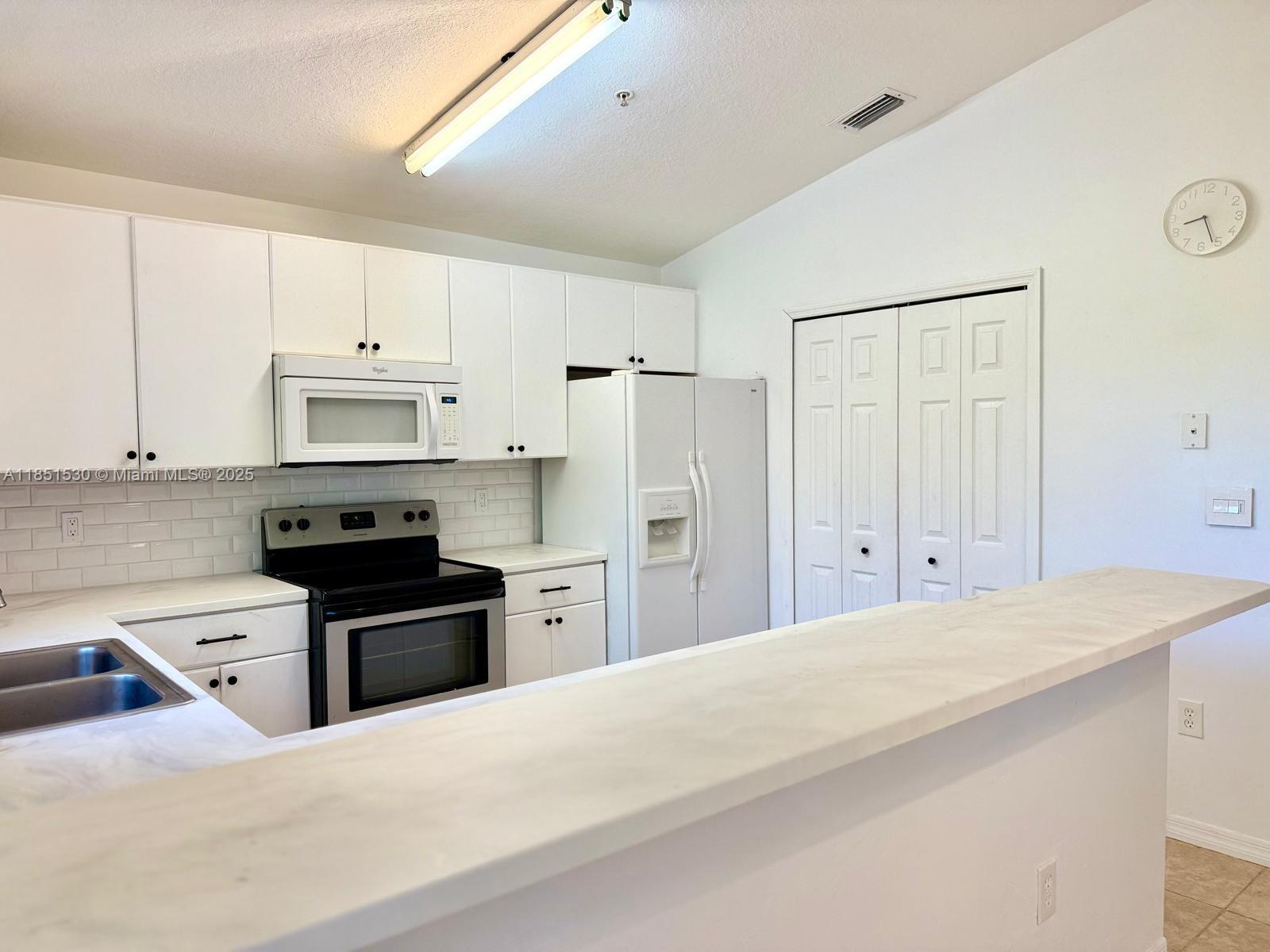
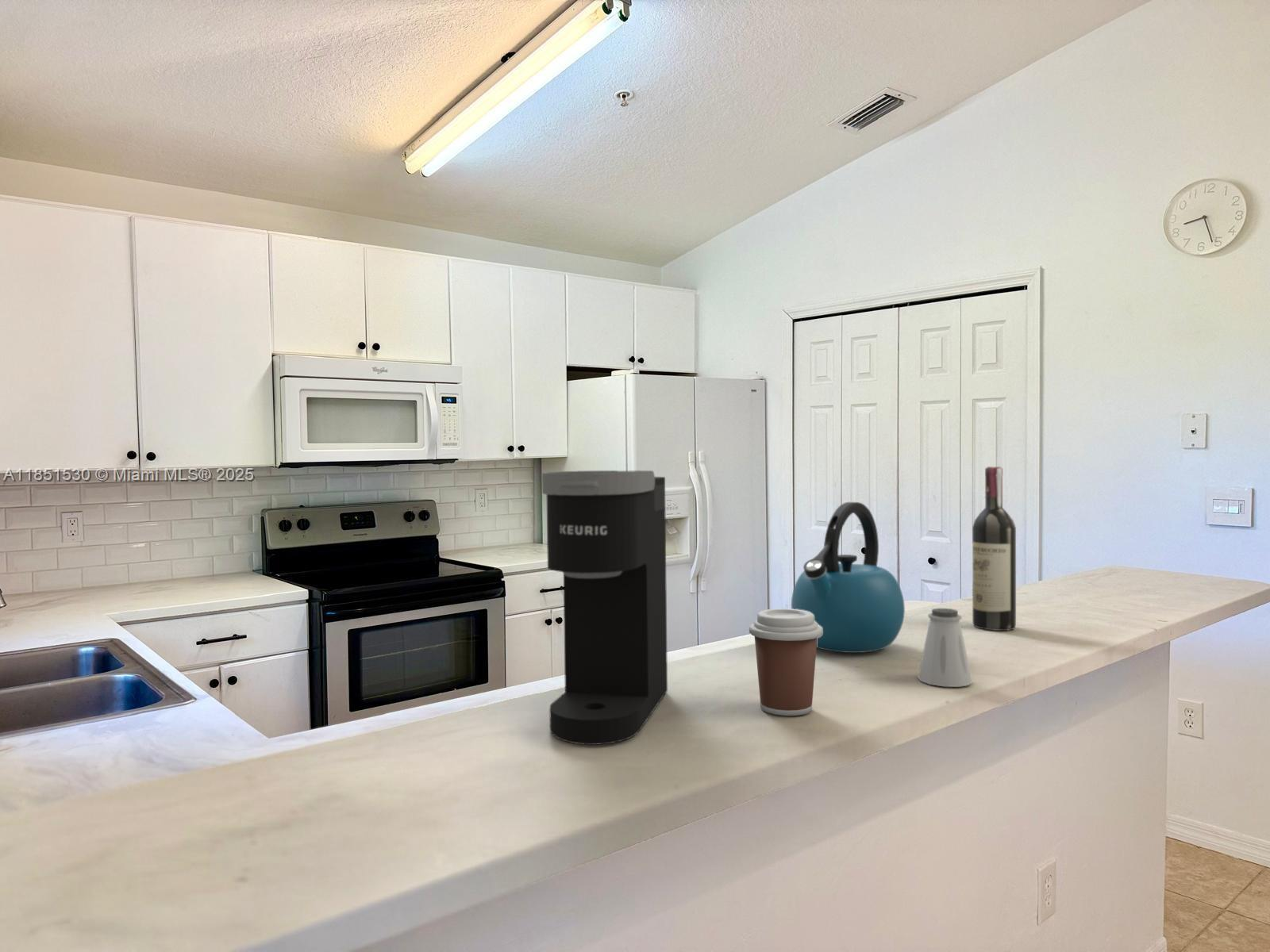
+ coffee cup [749,608,822,716]
+ kettle [791,501,906,654]
+ wine bottle [972,466,1017,631]
+ saltshaker [918,608,973,688]
+ coffee maker [541,470,668,746]
